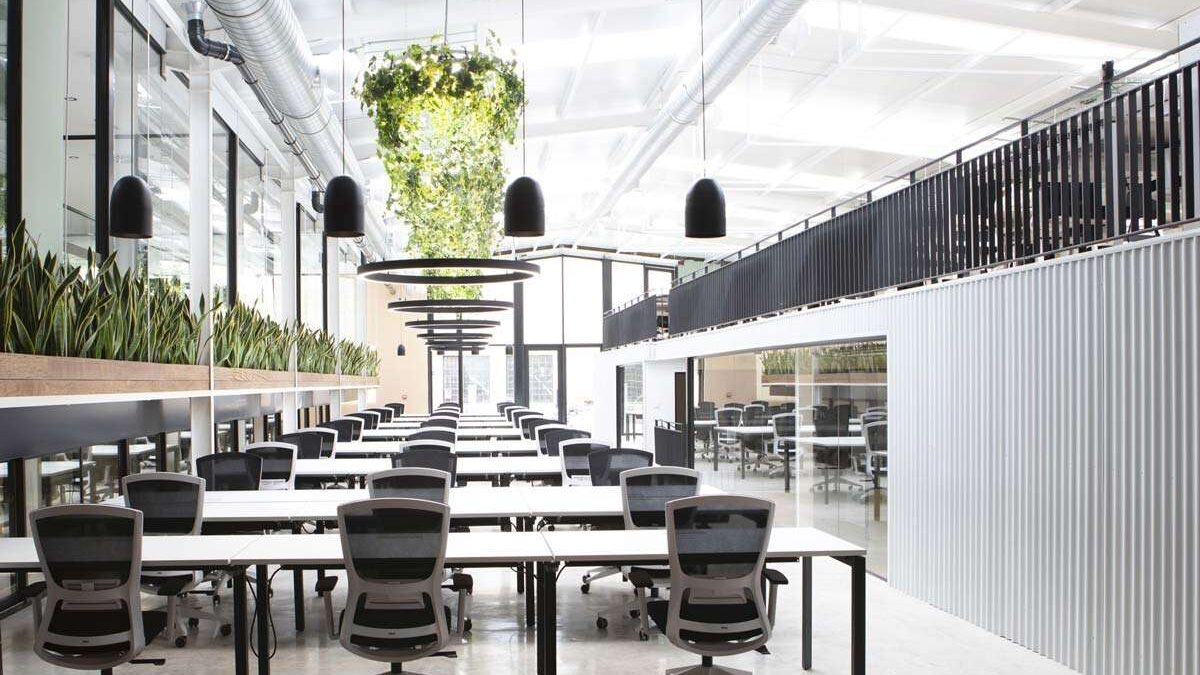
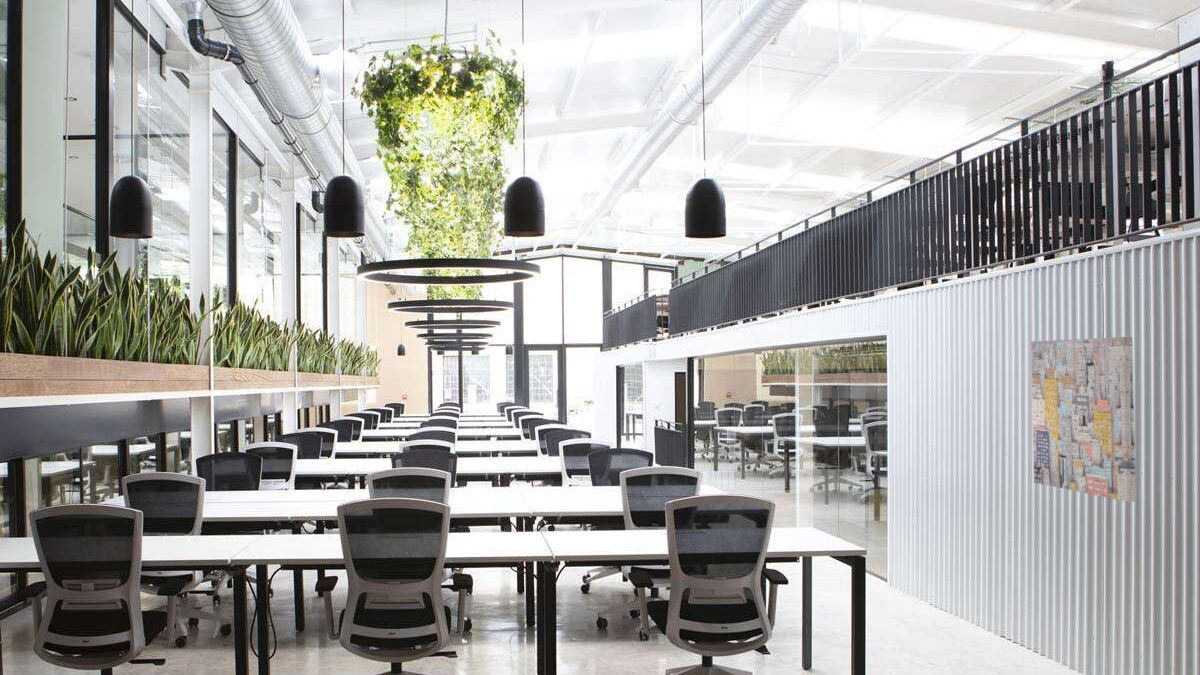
+ wall art [1030,336,1137,503]
